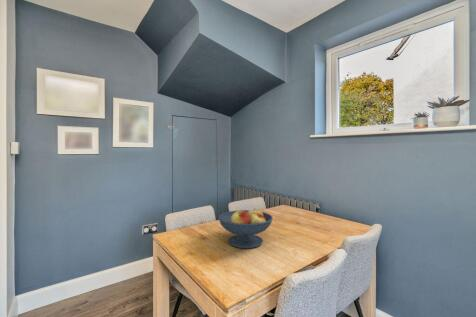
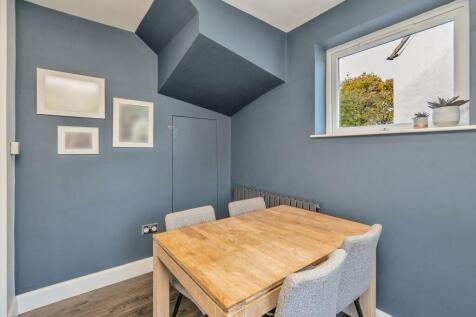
- fruit bowl [217,207,274,249]
